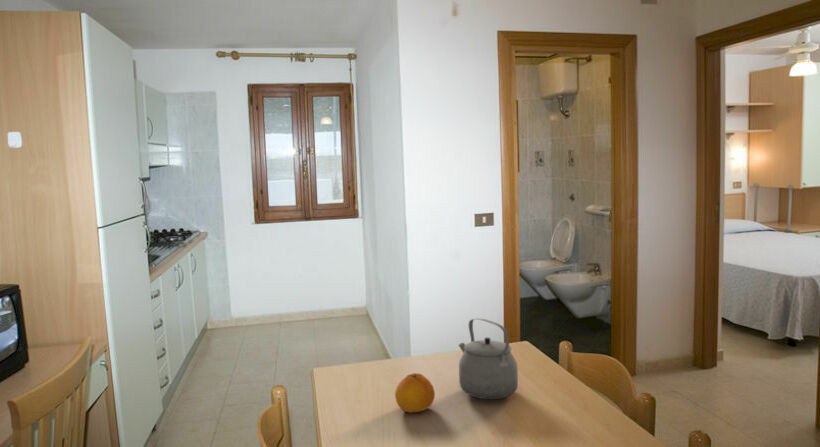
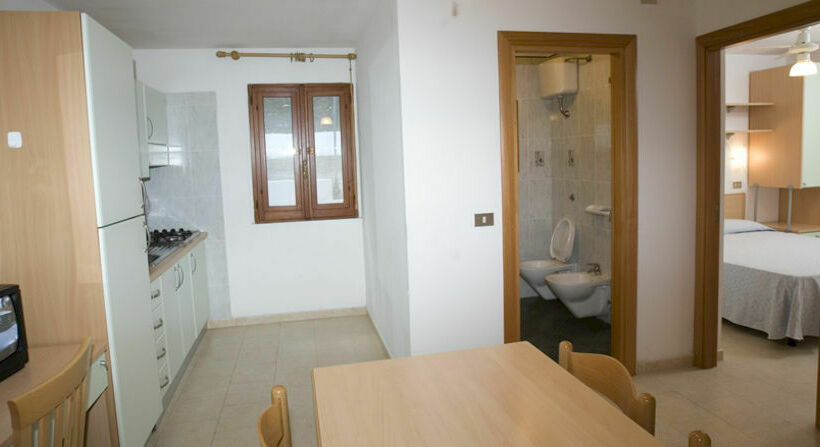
- tea kettle [458,318,519,400]
- fruit [394,372,436,414]
